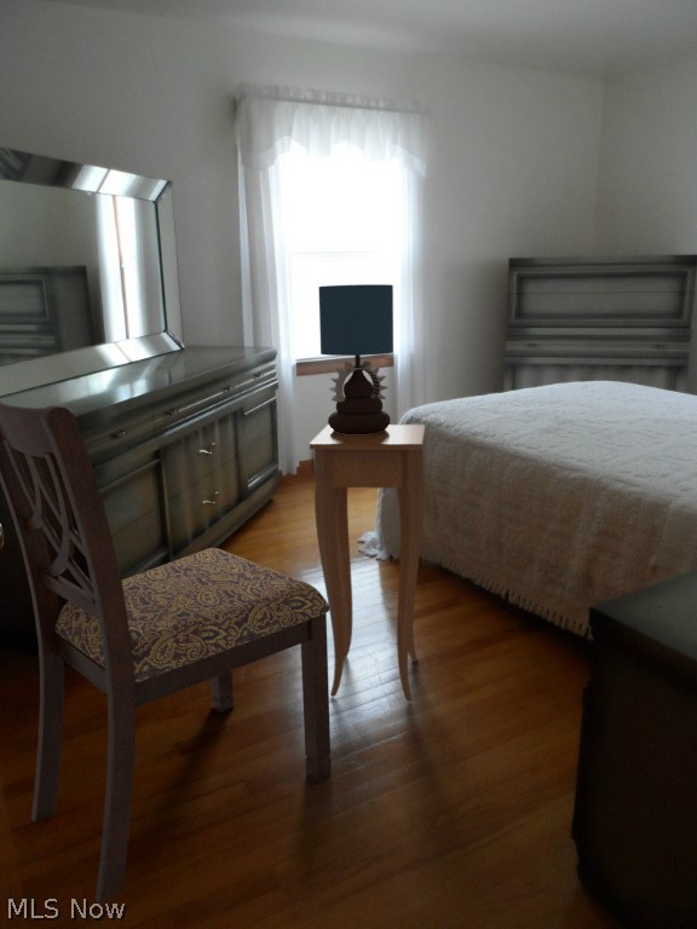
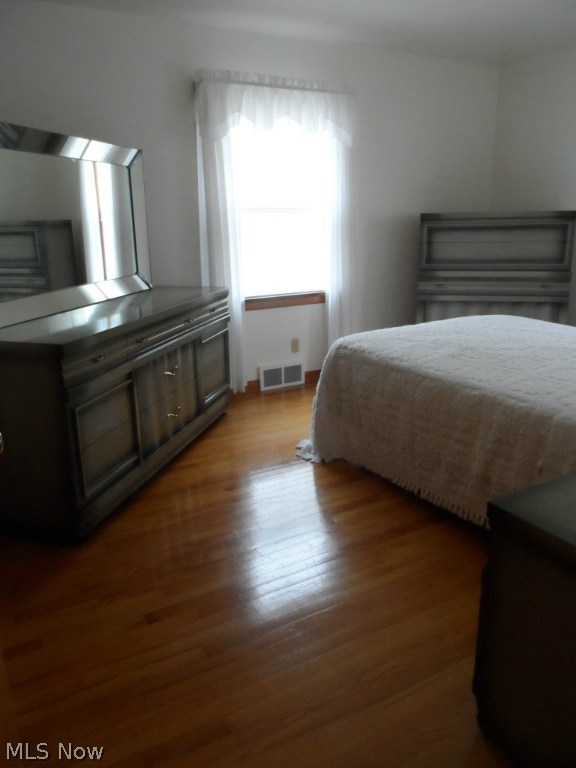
- table lamp [317,283,394,434]
- side table [309,423,426,703]
- chair [0,400,333,907]
